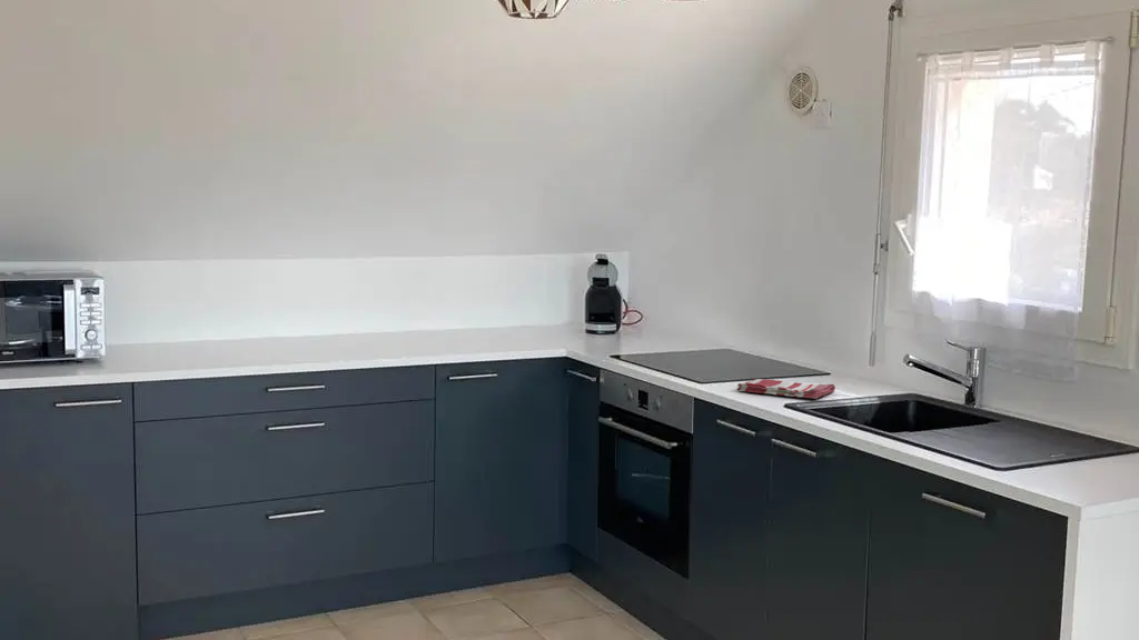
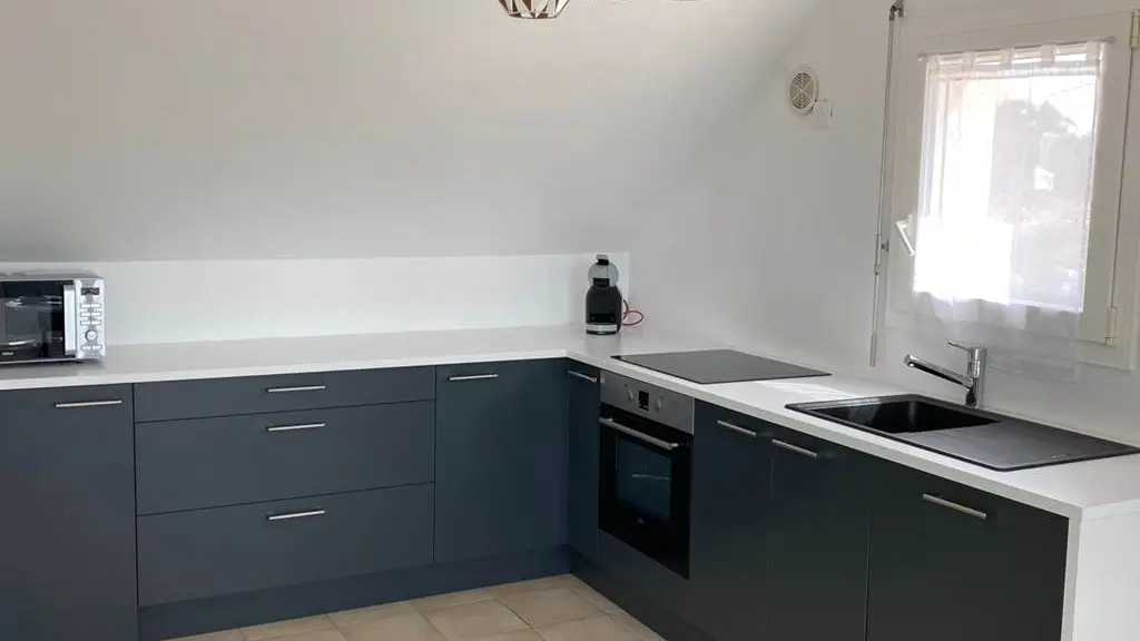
- dish towel [735,378,836,400]
